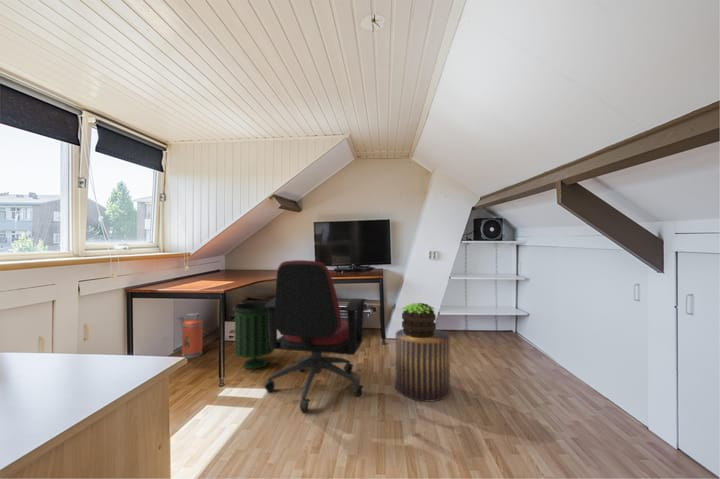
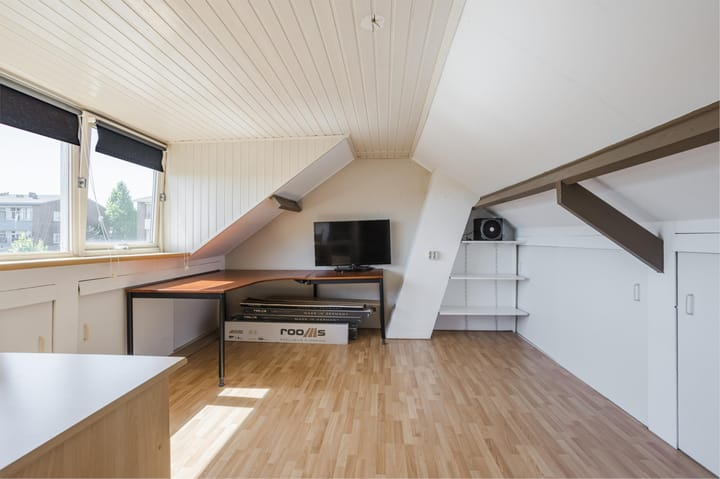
- potted plant [400,302,437,338]
- office chair [263,259,368,413]
- trash can [232,300,275,370]
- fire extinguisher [175,312,203,359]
- stool [395,328,451,403]
